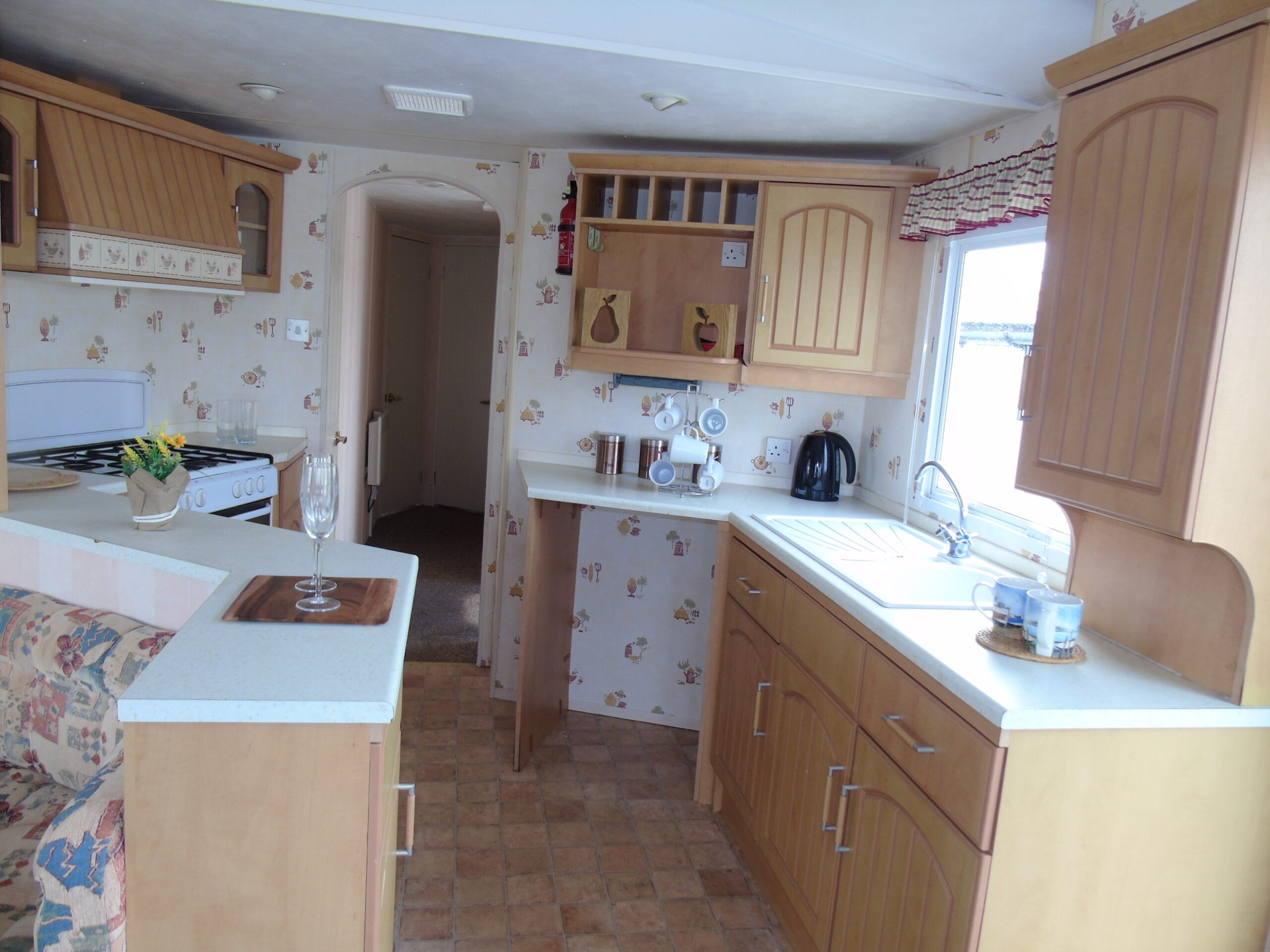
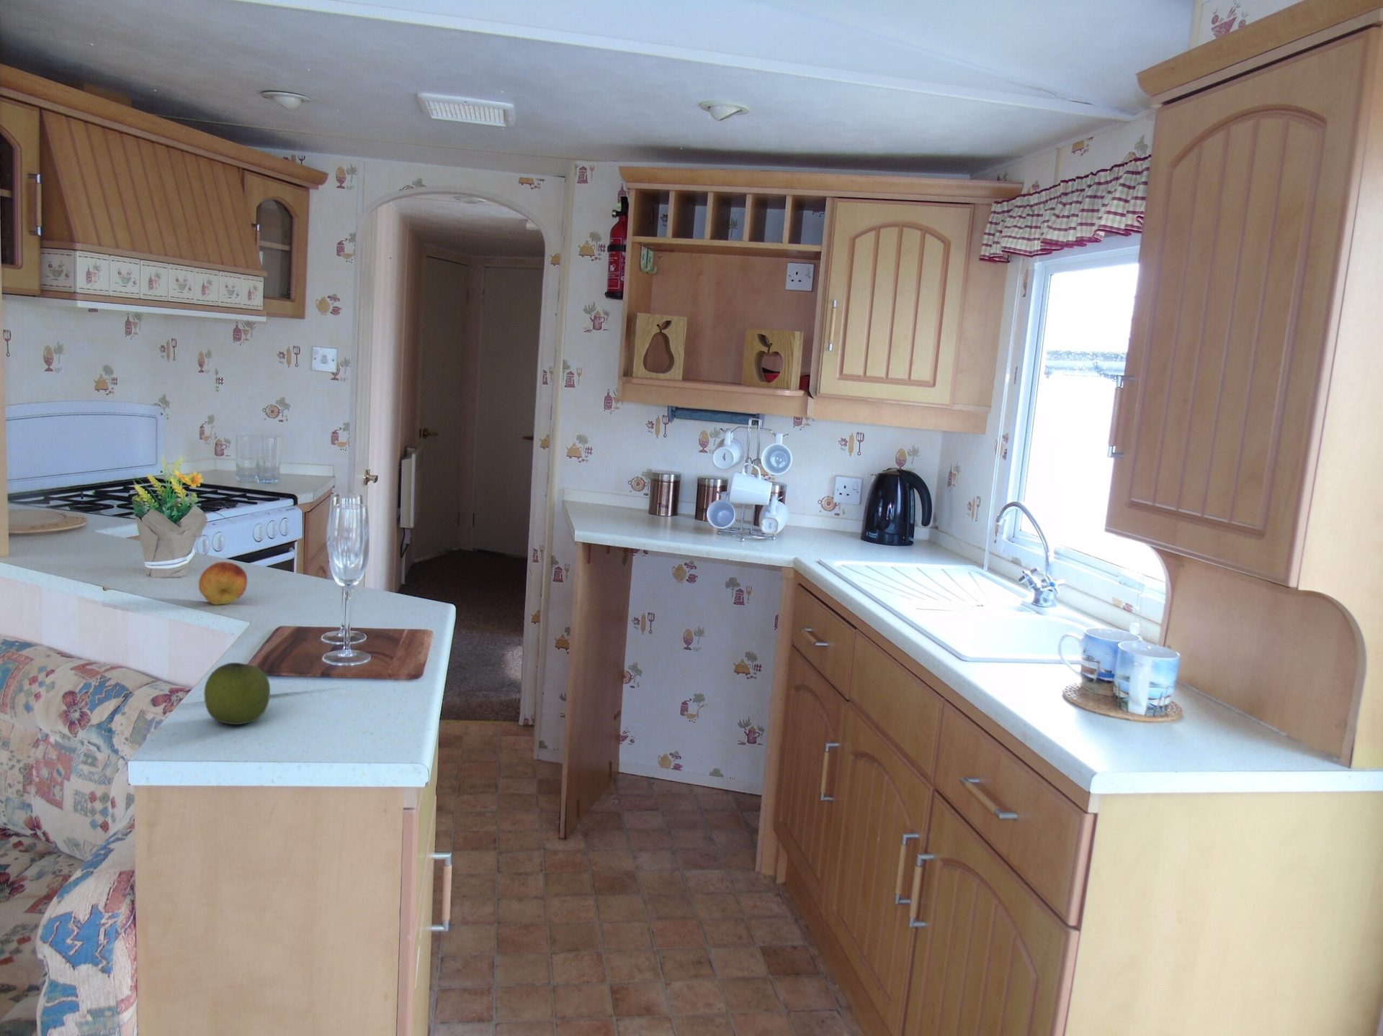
+ apple [204,662,271,725]
+ fruit [198,562,248,606]
